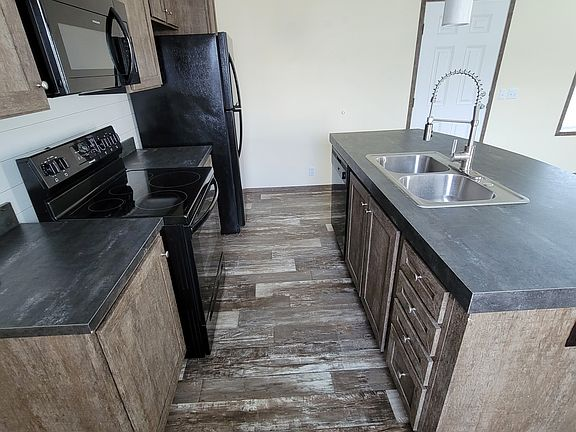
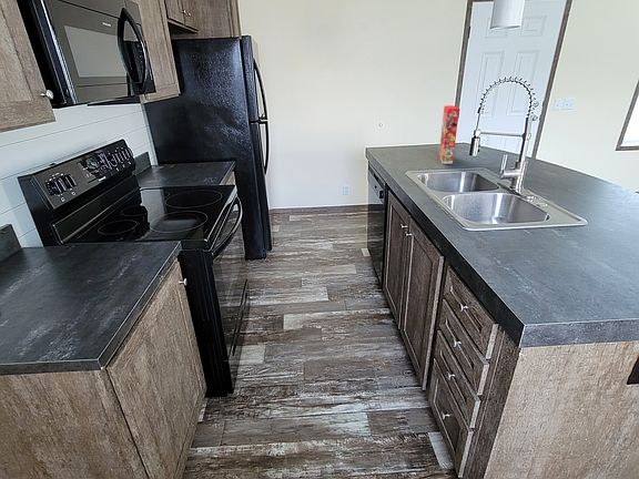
+ cereal box [438,104,460,165]
